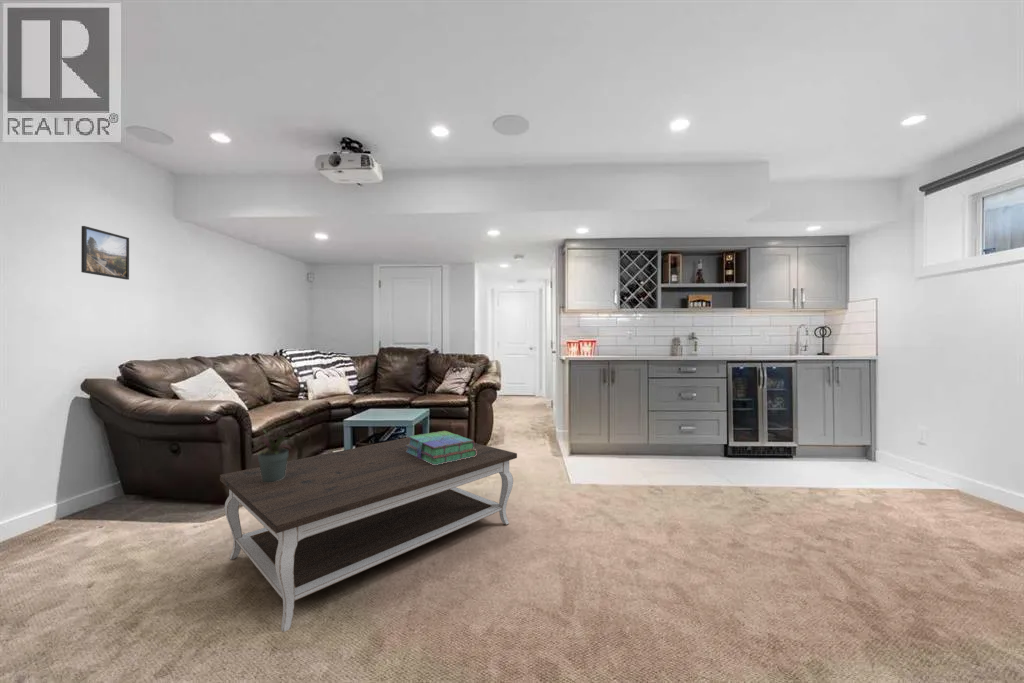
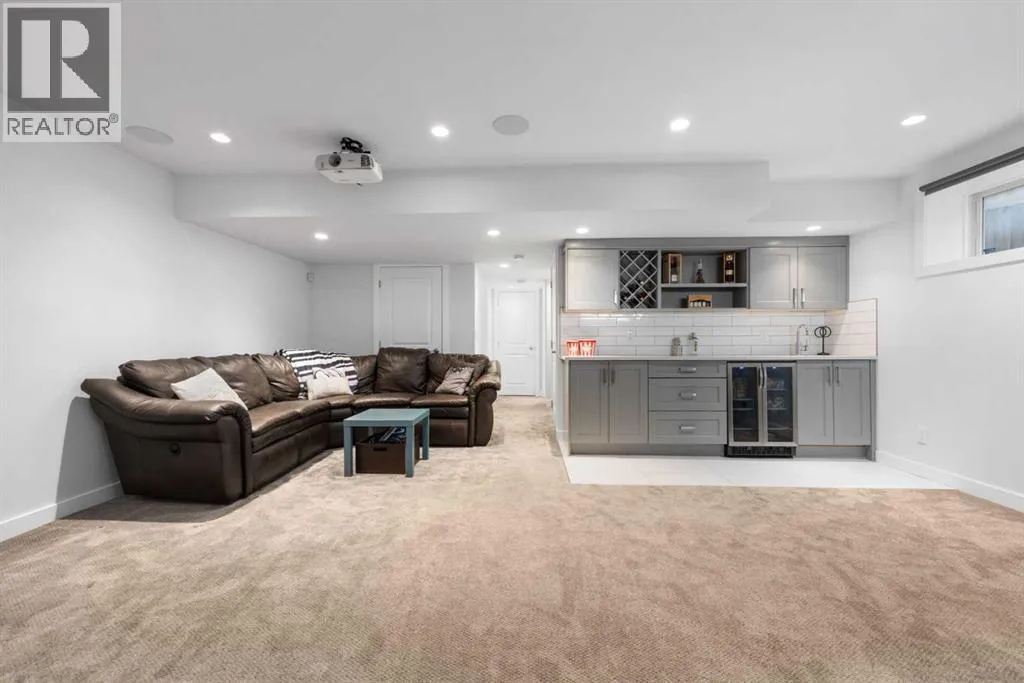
- stack of books [406,430,477,465]
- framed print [80,225,130,281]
- potted plant [256,427,292,482]
- coffee table [219,437,518,633]
